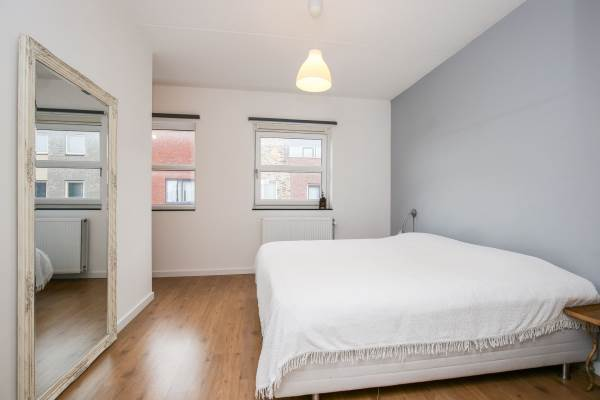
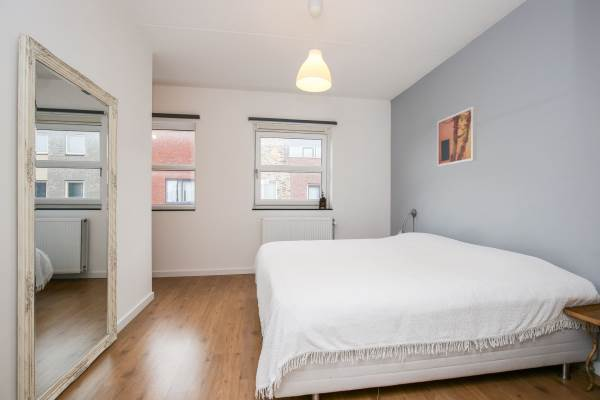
+ wall art [436,105,478,168]
